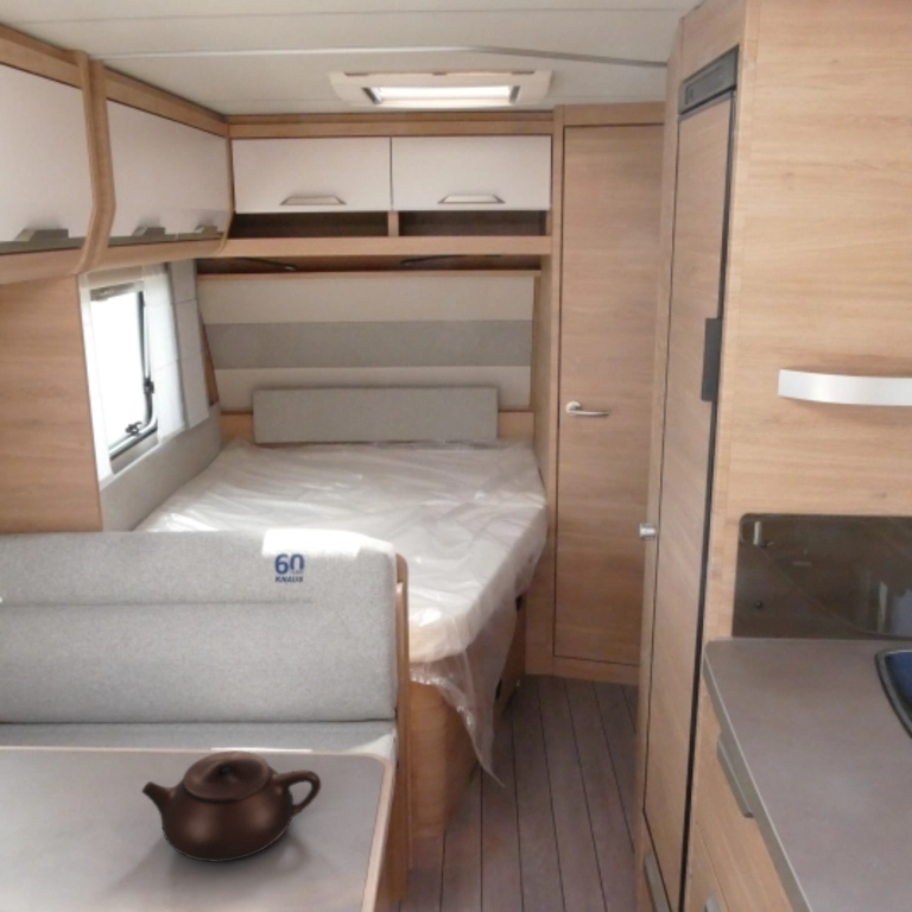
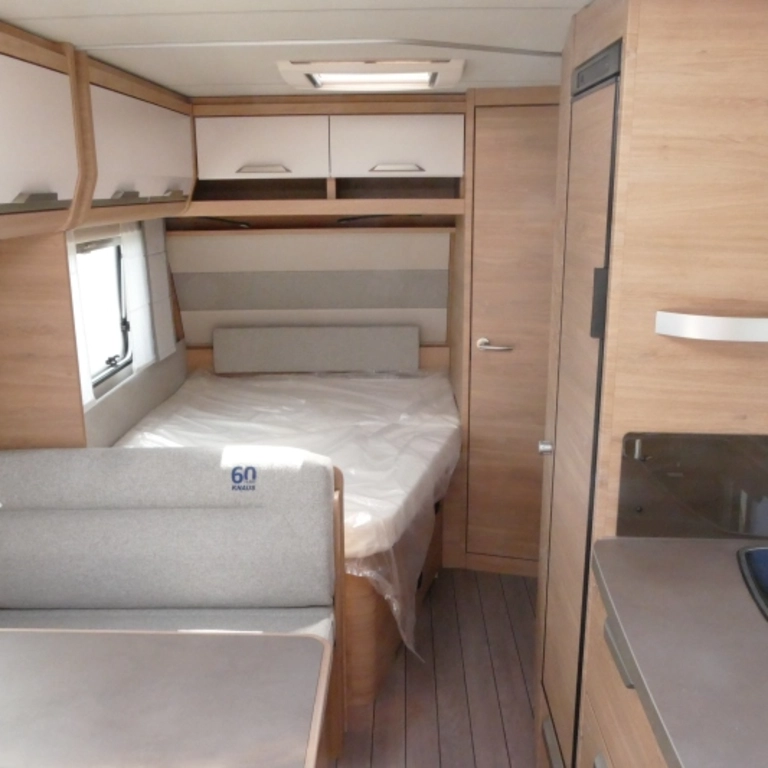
- teapot [140,749,322,863]
